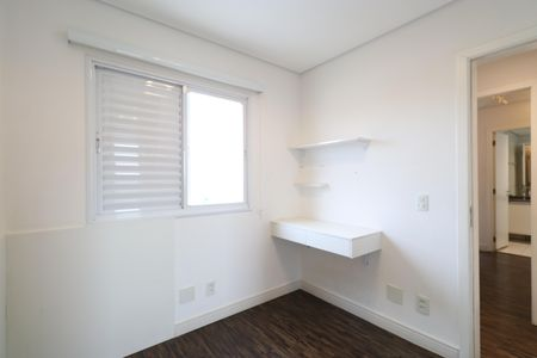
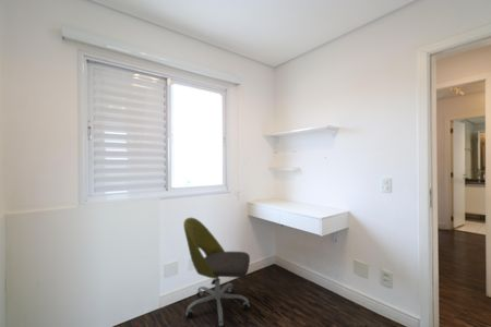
+ office chair [182,217,251,327]
